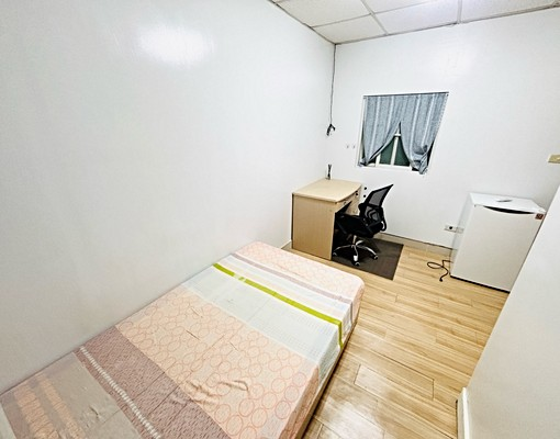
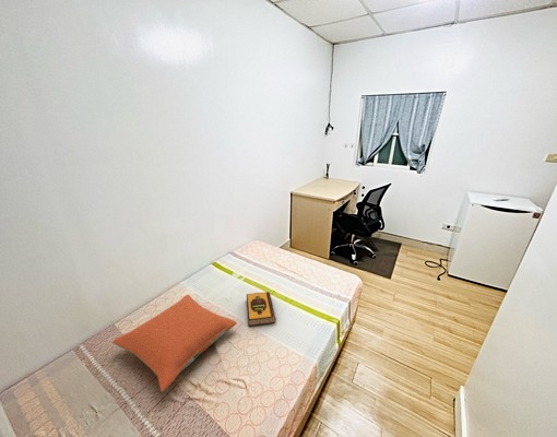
+ hardback book [246,291,277,328]
+ pillow [111,294,238,393]
